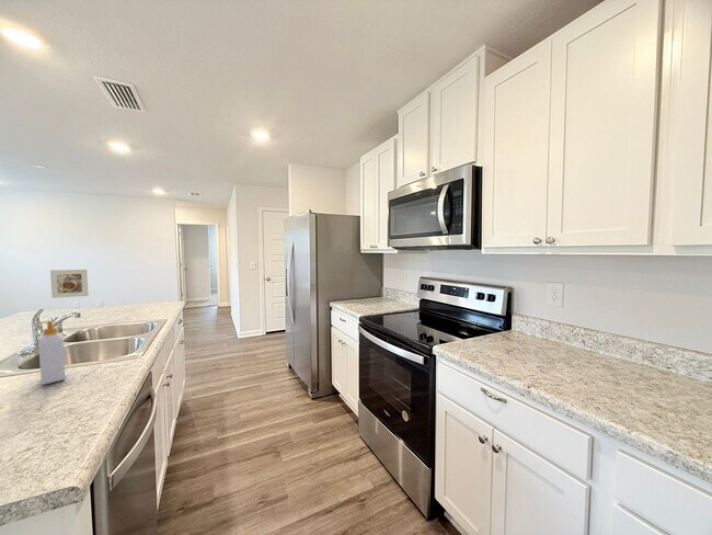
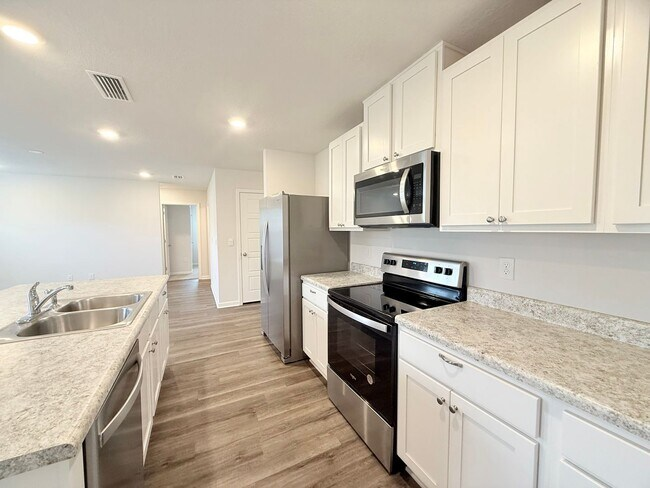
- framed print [49,269,90,299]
- soap bottle [34,320,67,386]
